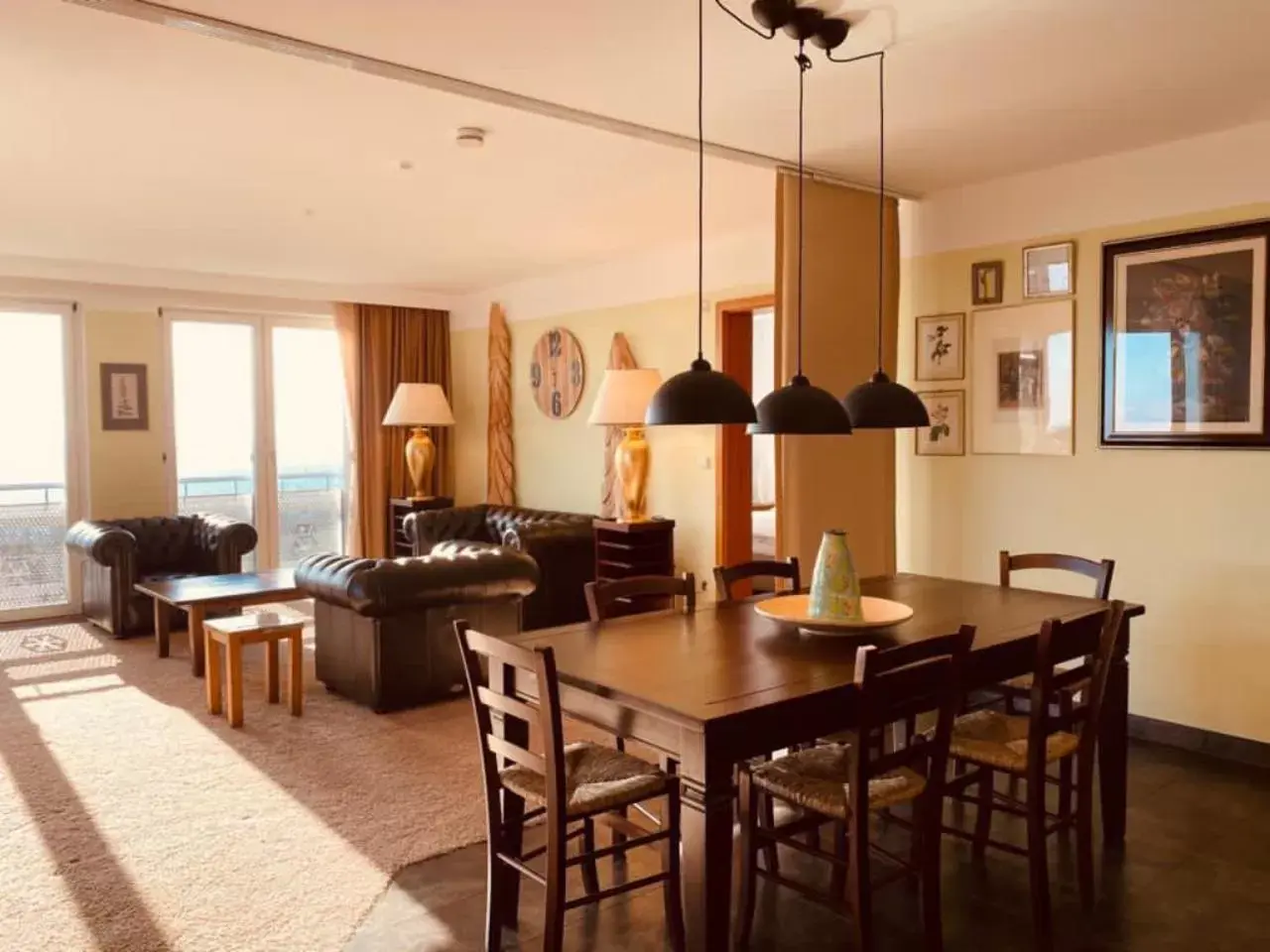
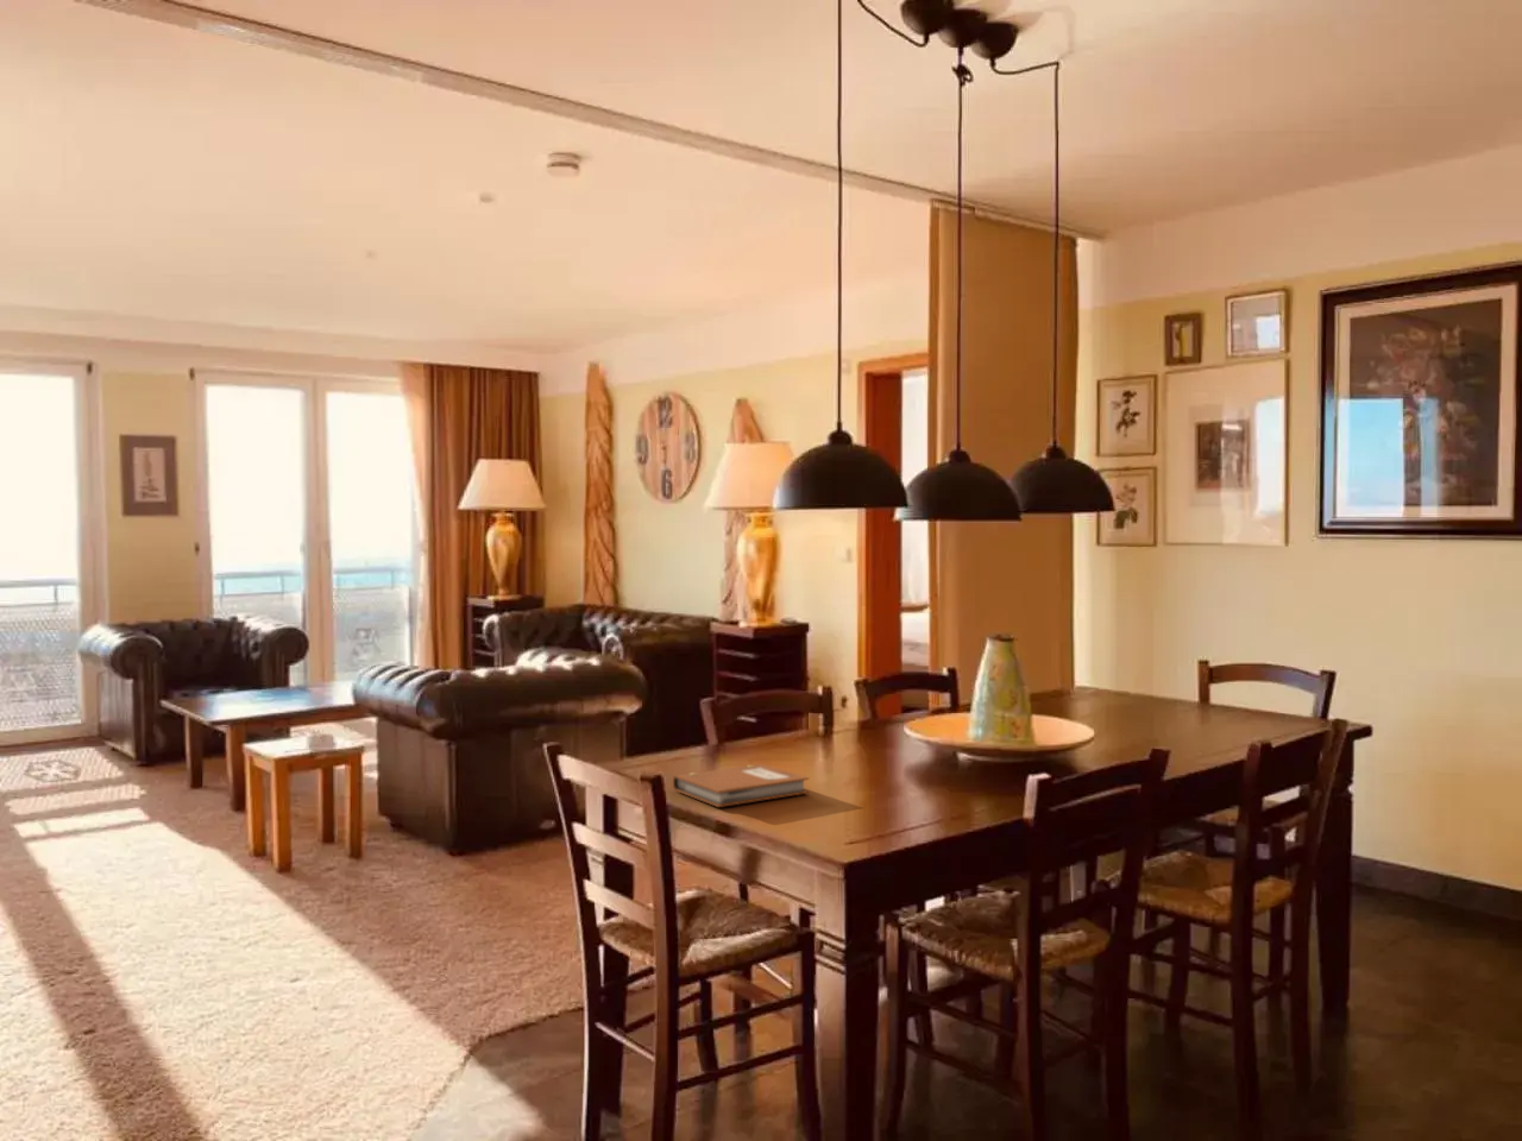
+ notebook [672,763,810,808]
